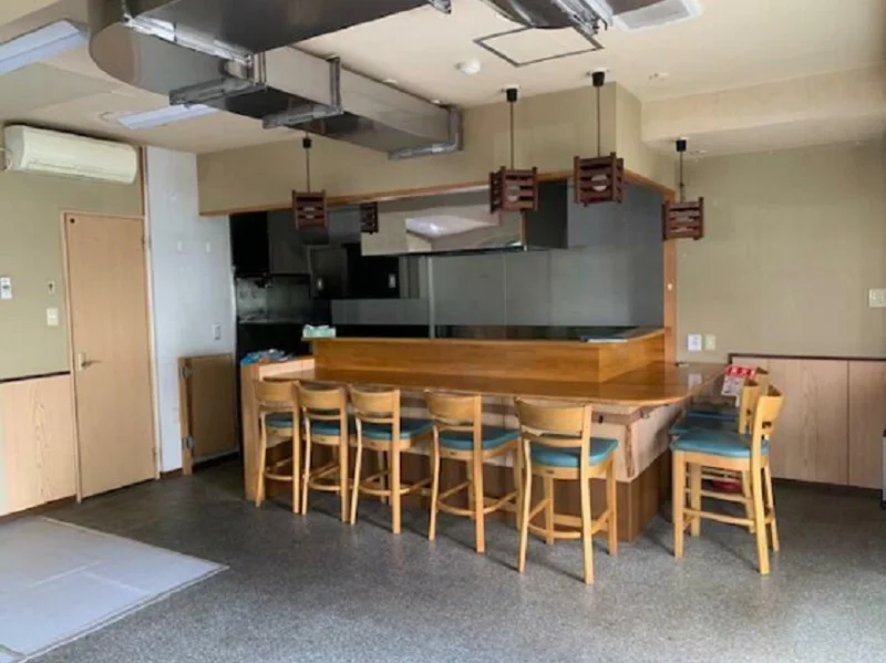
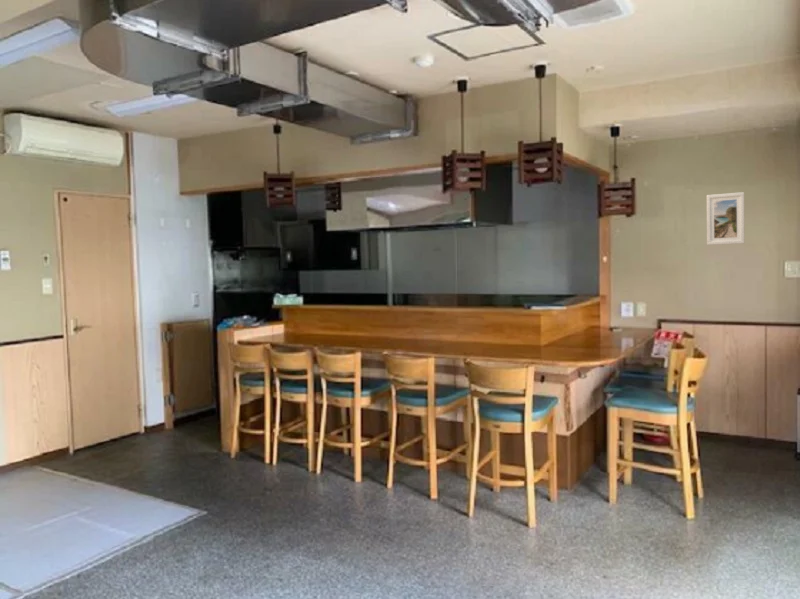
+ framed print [706,191,746,246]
